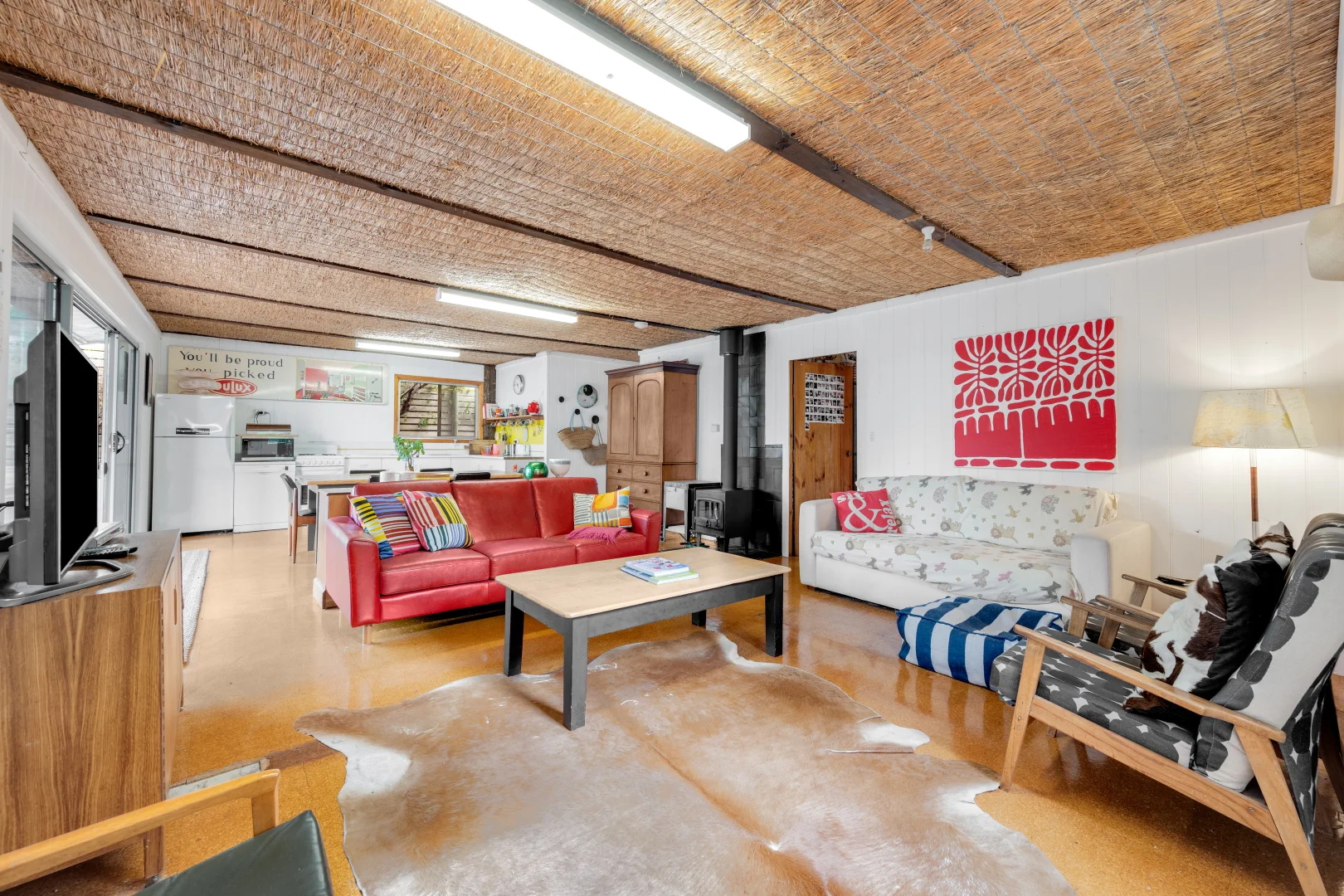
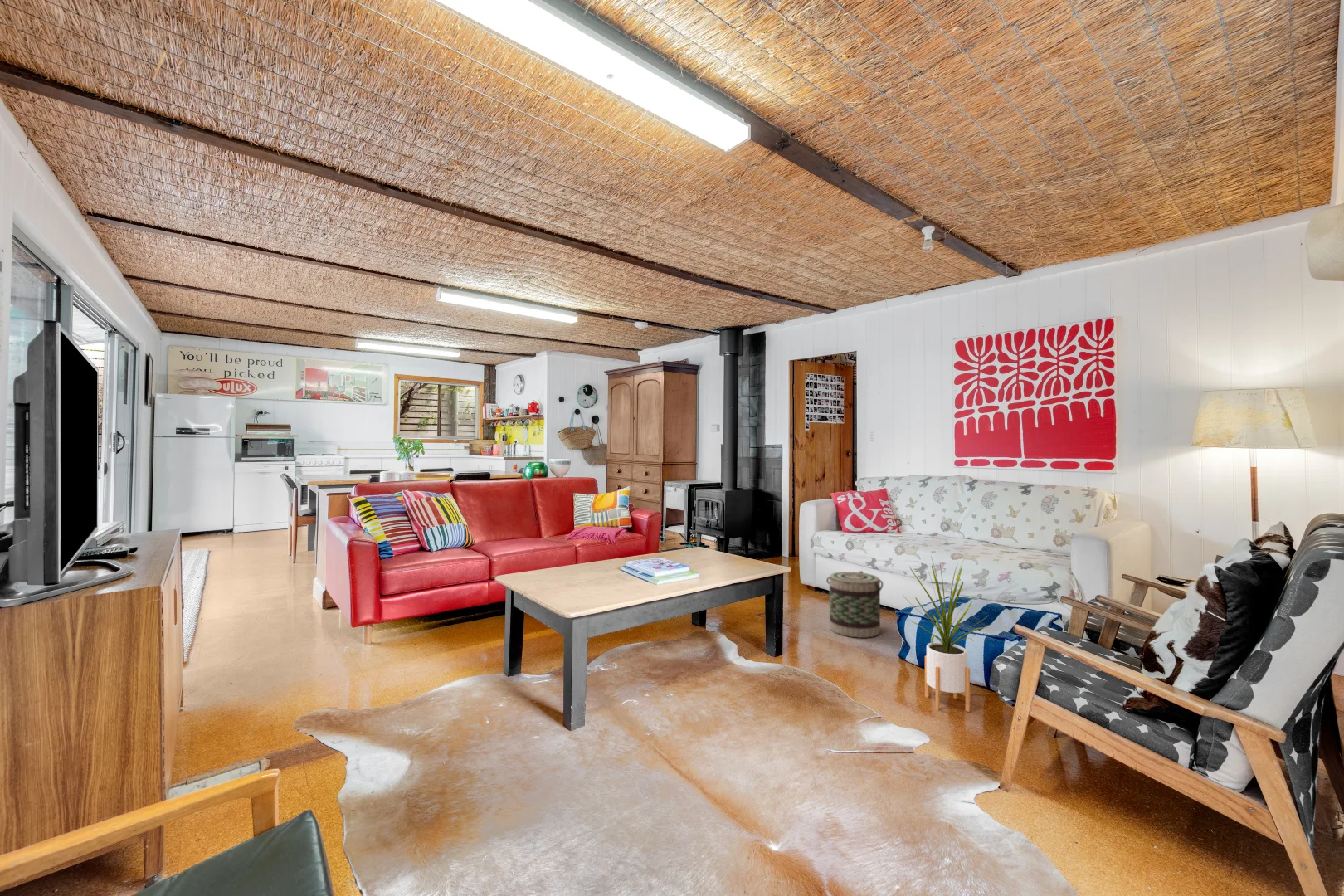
+ basket [825,570,884,639]
+ house plant [902,556,991,713]
